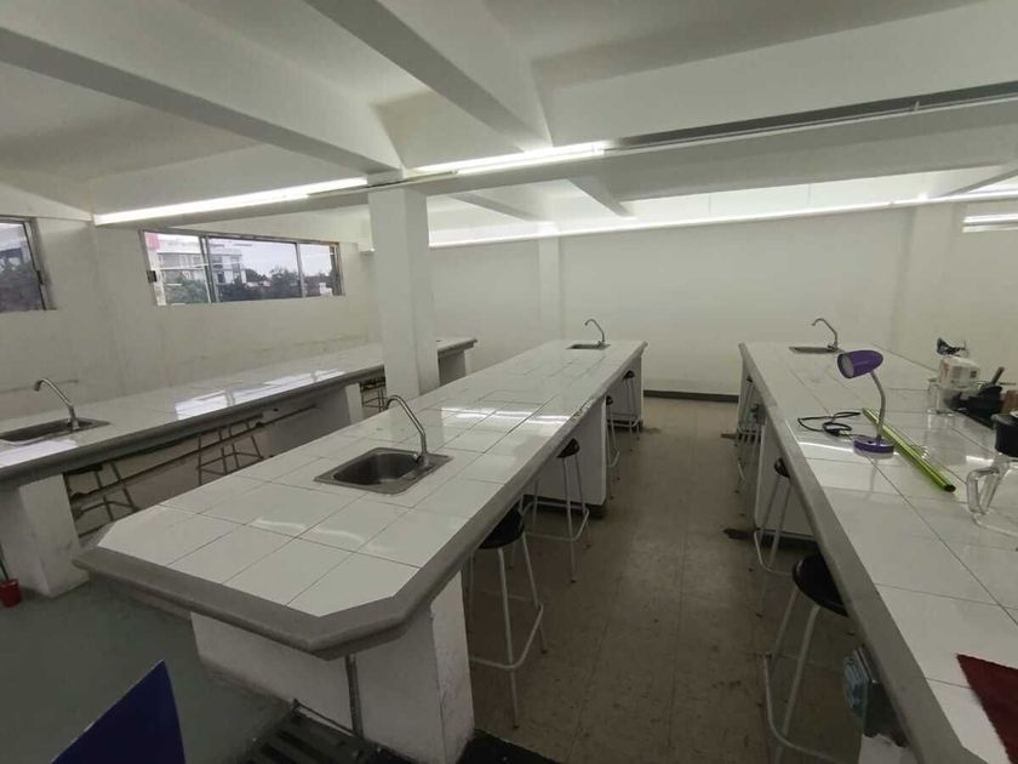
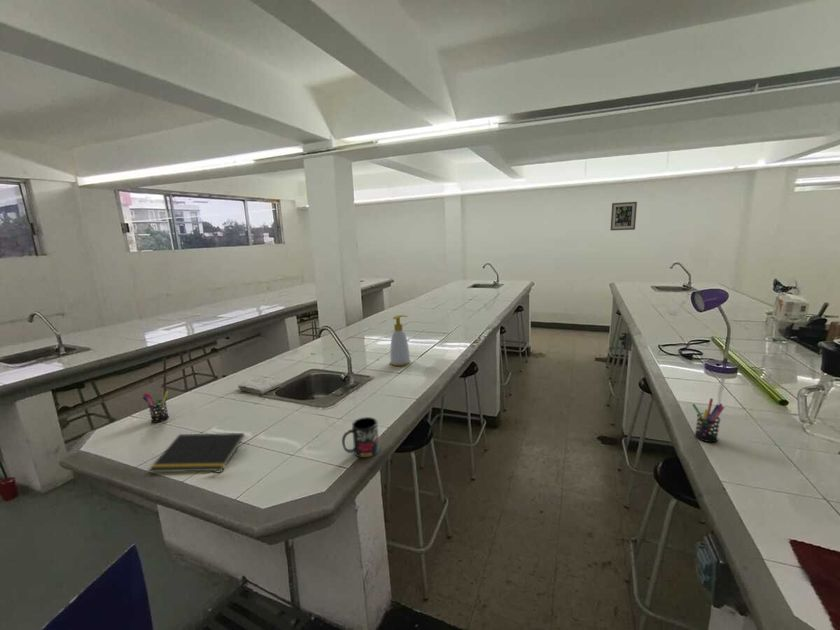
+ pen holder [142,390,170,424]
+ washcloth [237,376,282,395]
+ mug [341,416,380,459]
+ notepad [147,432,245,474]
+ soap bottle [389,314,411,367]
+ wall art [610,201,638,231]
+ pen holder [691,397,725,443]
